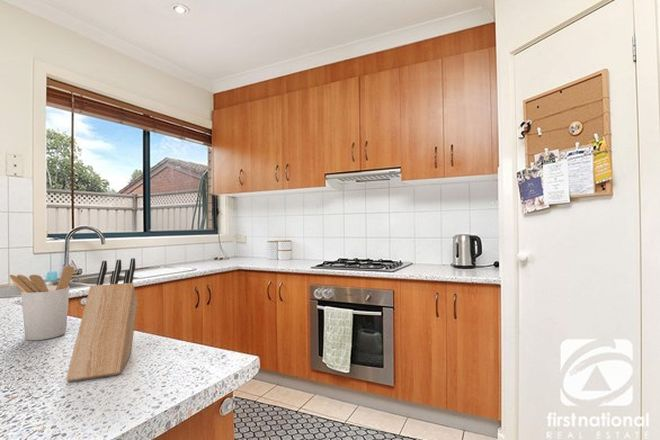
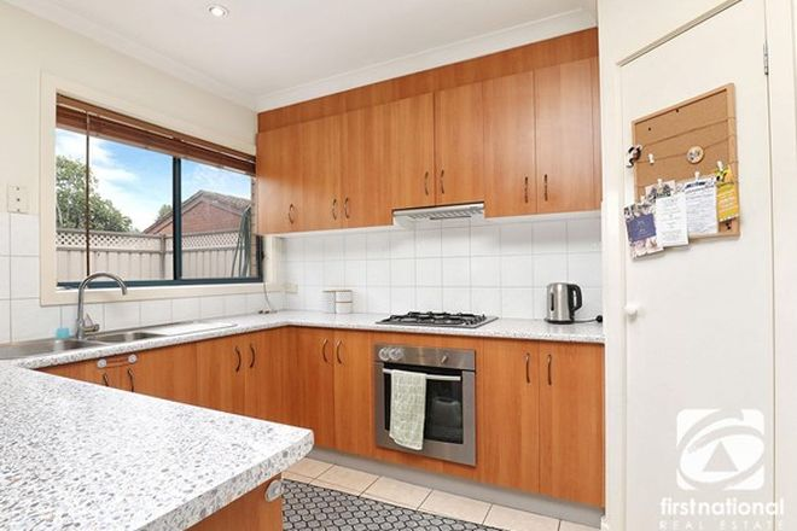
- knife block [65,257,138,383]
- utensil holder [9,265,75,341]
